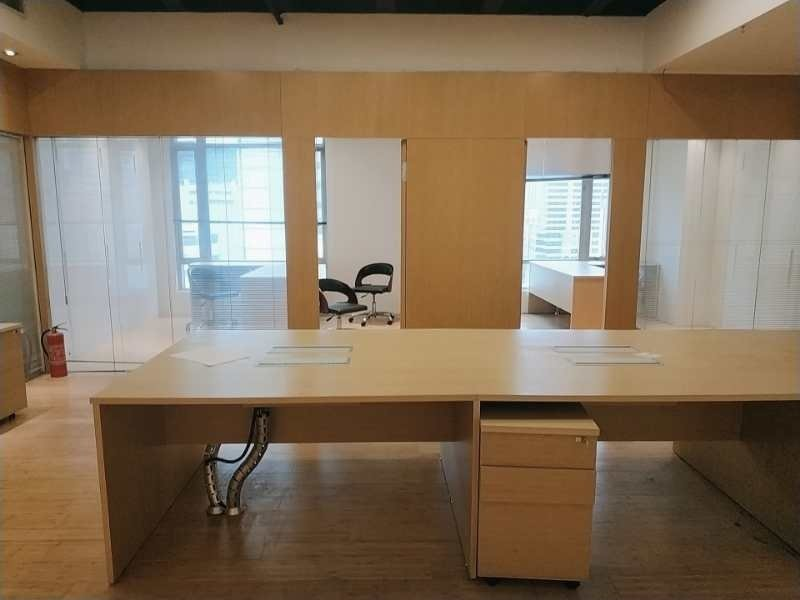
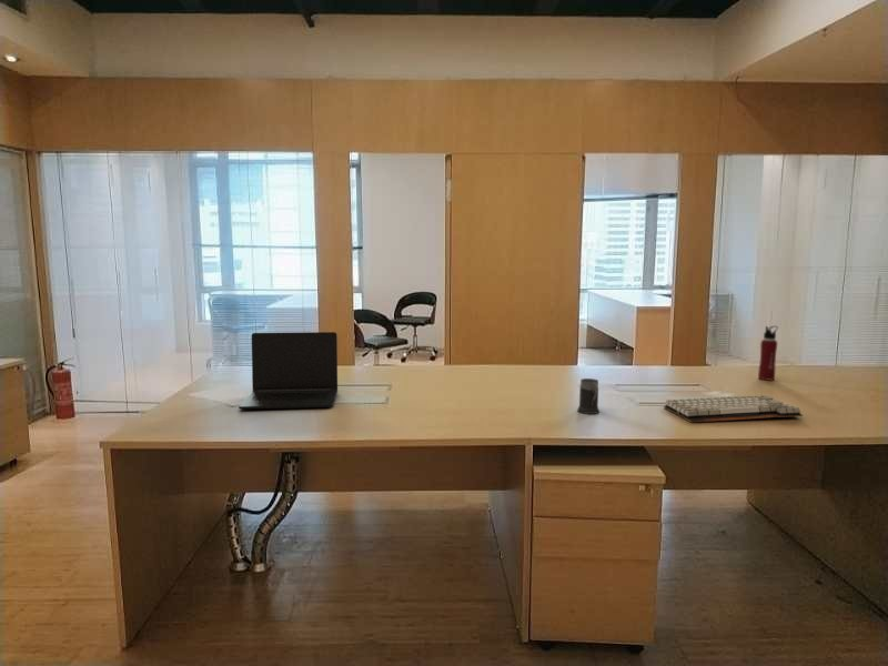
+ keyboard [663,394,804,423]
+ water bottle [757,325,779,382]
+ mug [576,377,601,415]
+ laptop [238,331,339,411]
